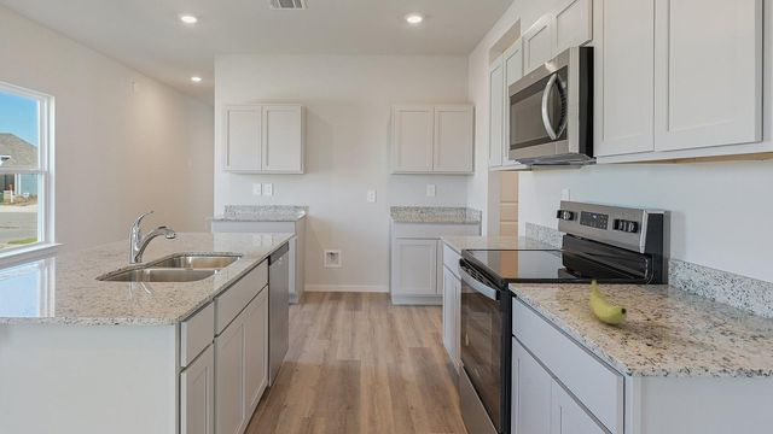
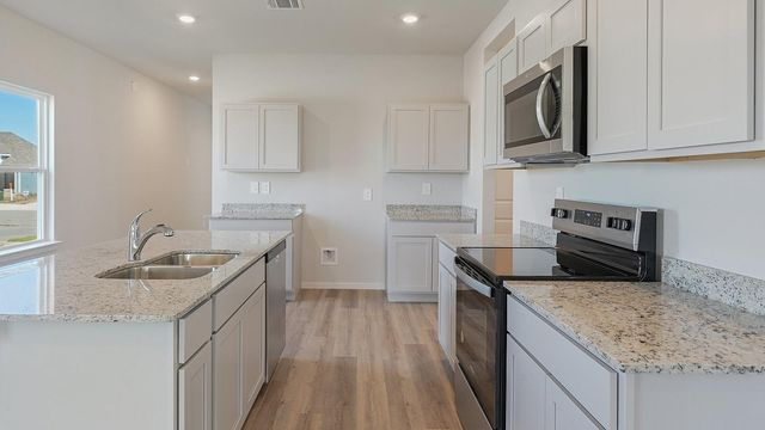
- fruit [589,278,628,324]
